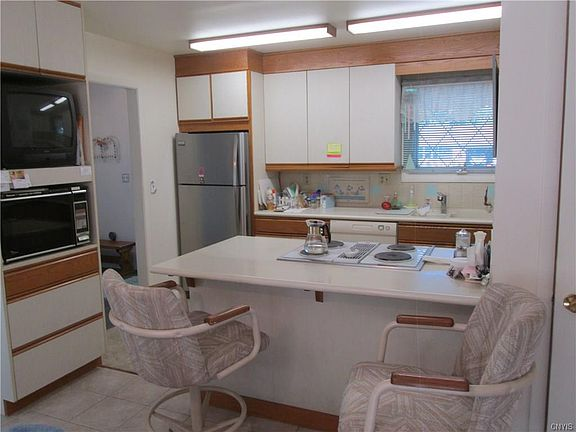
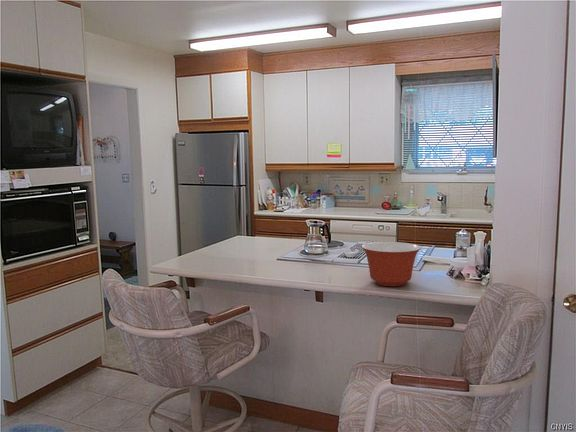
+ mixing bowl [361,241,422,287]
